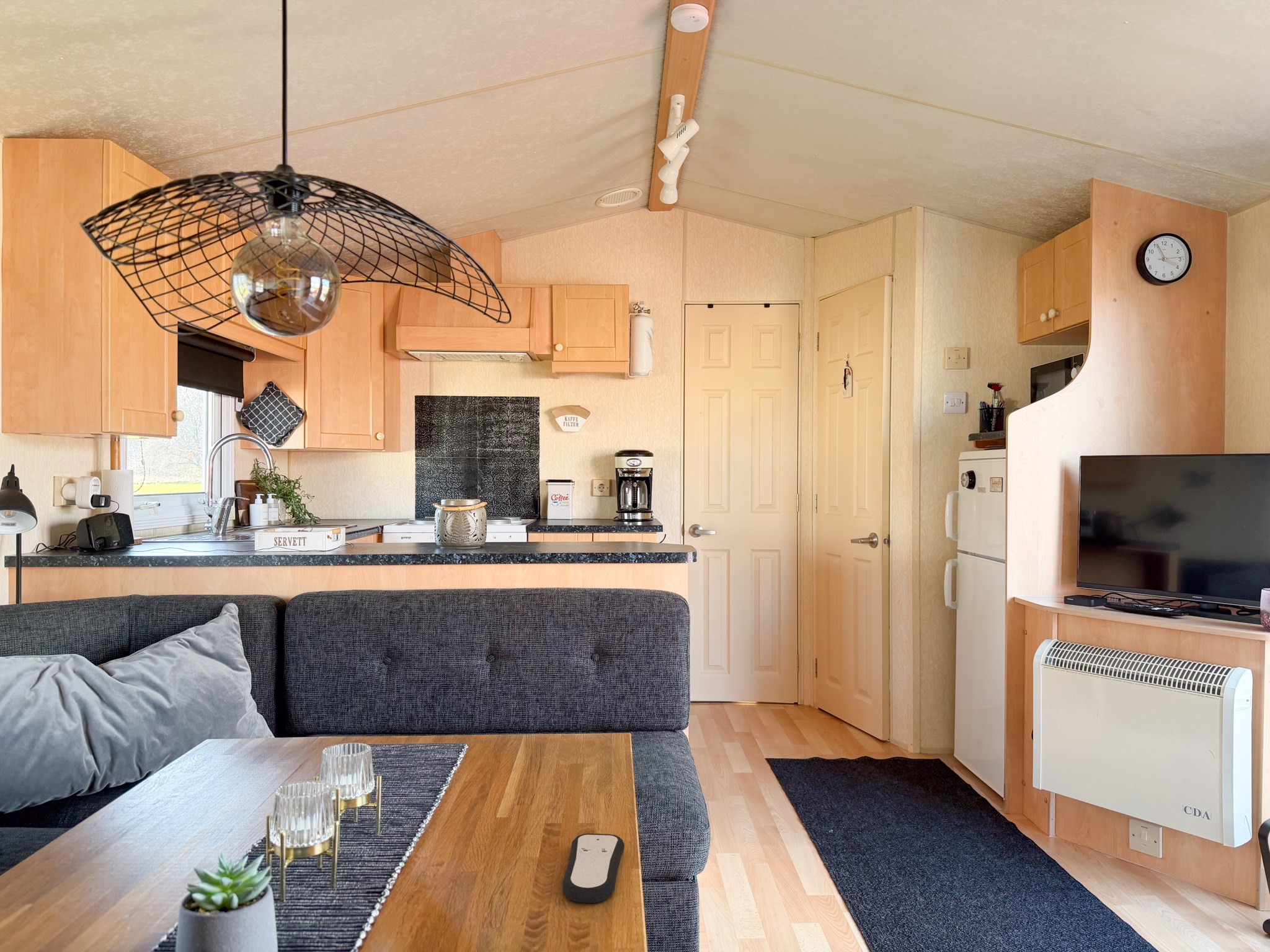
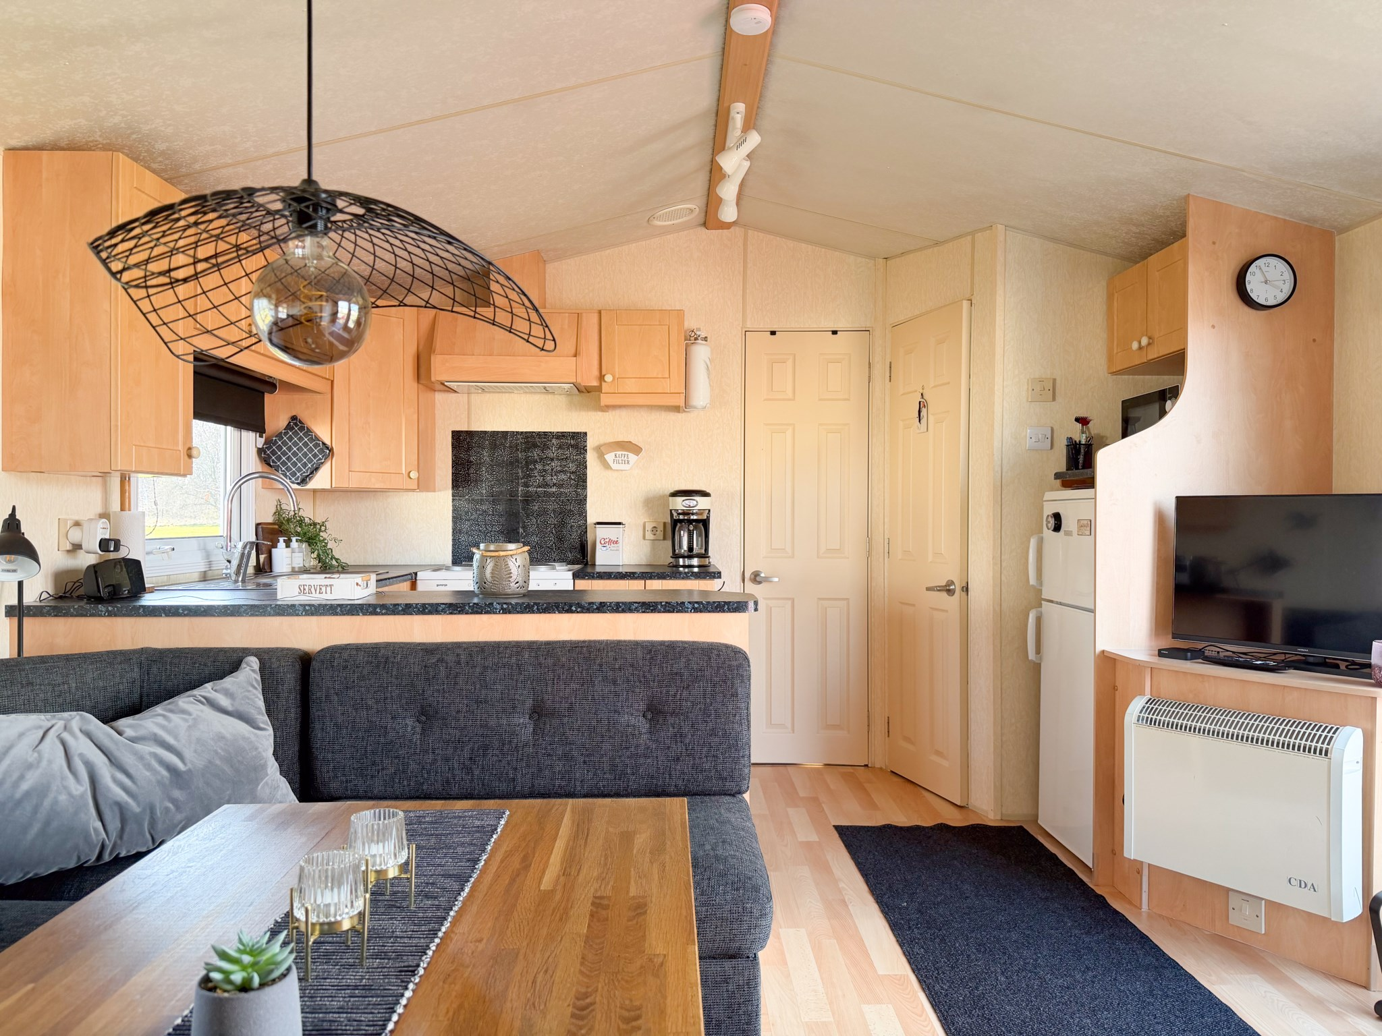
- remote control [562,833,625,904]
